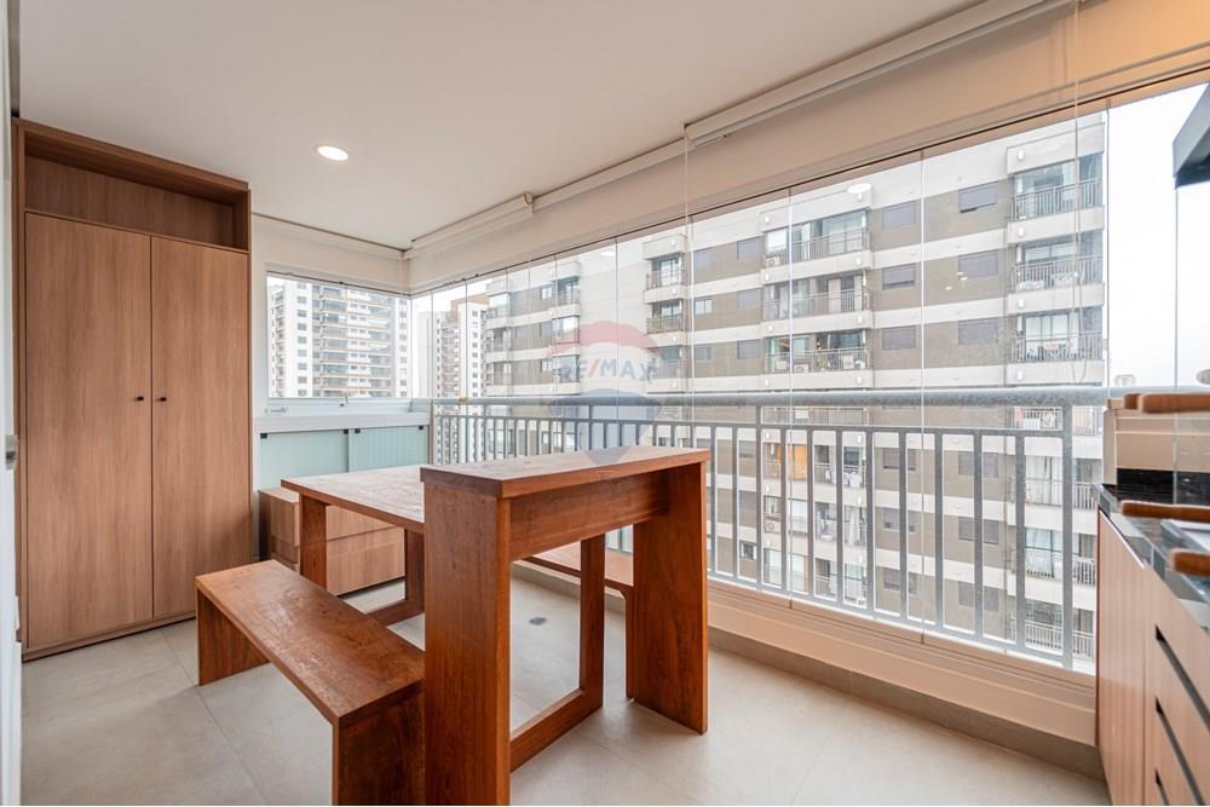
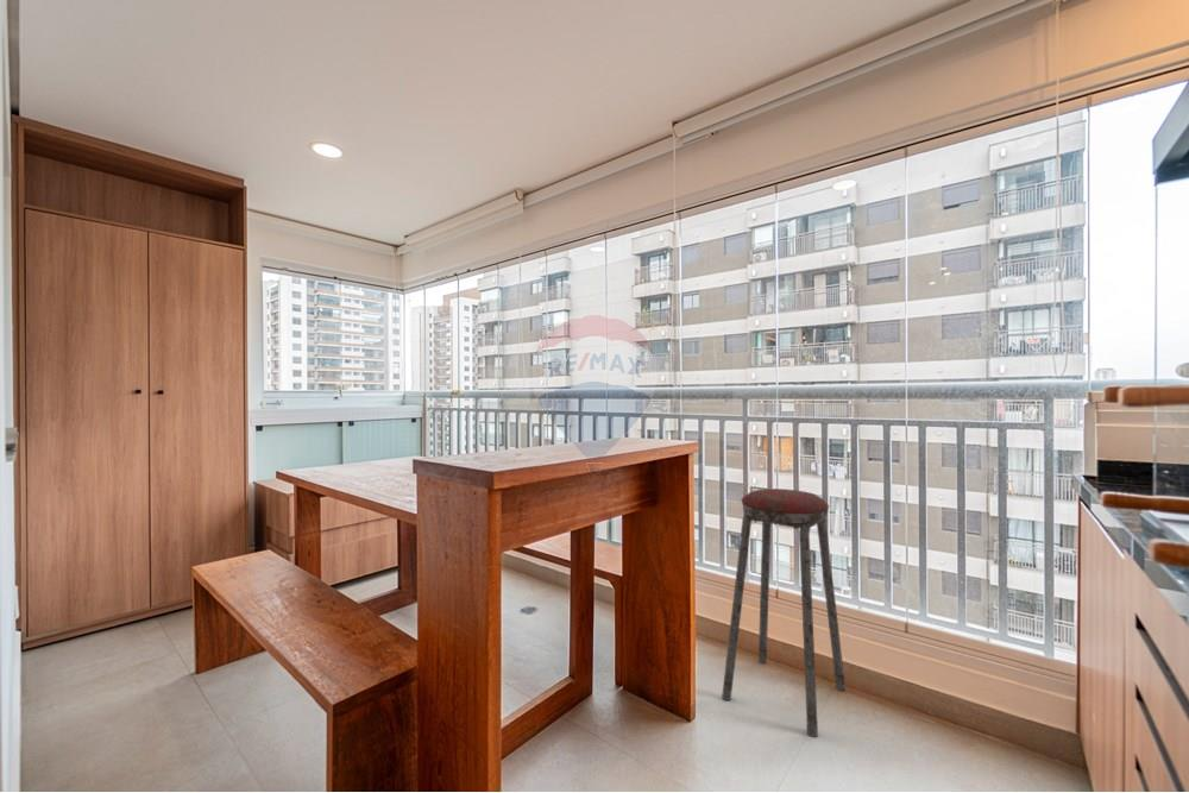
+ music stool [721,487,847,738]
